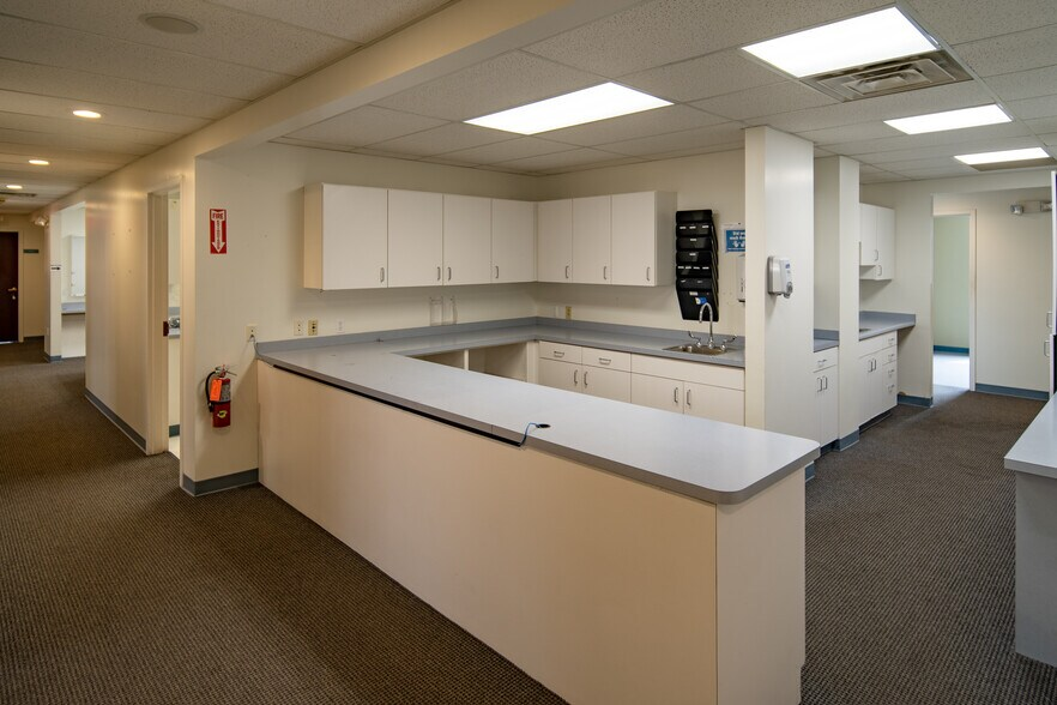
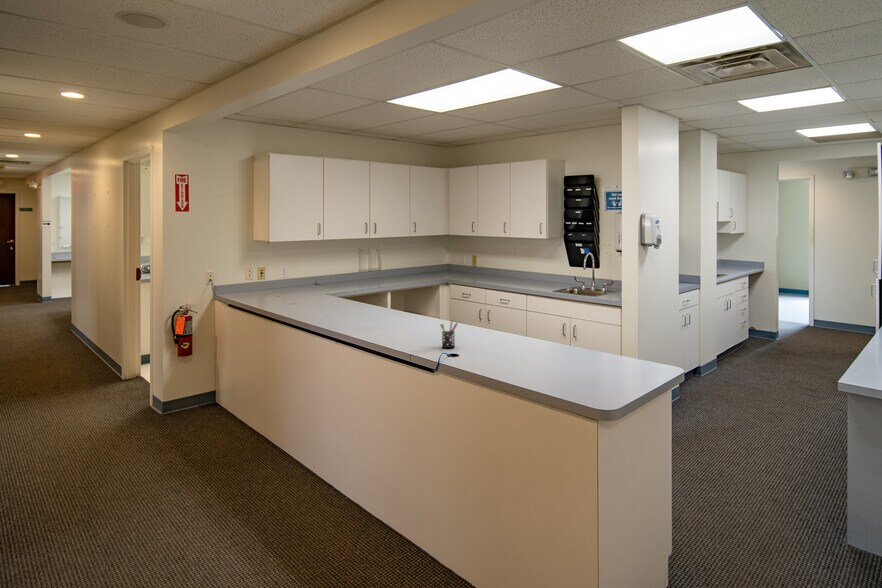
+ pen holder [439,319,459,349]
